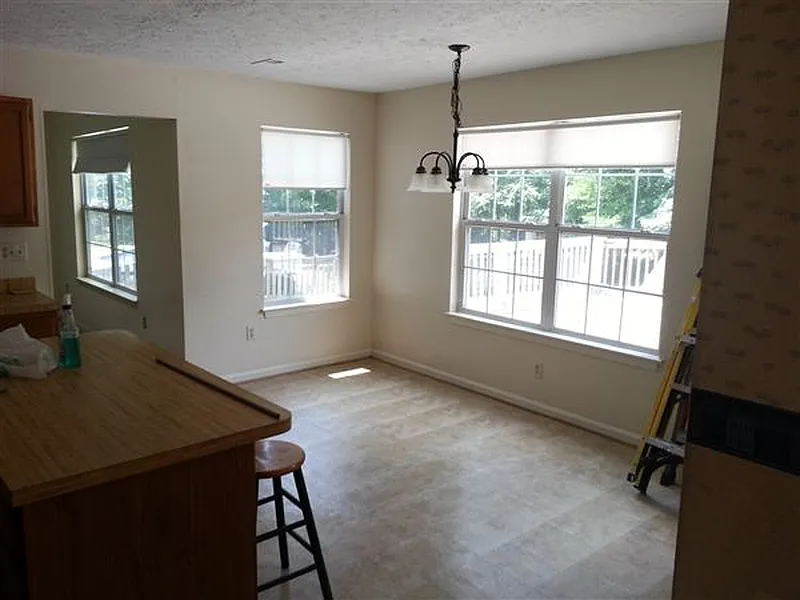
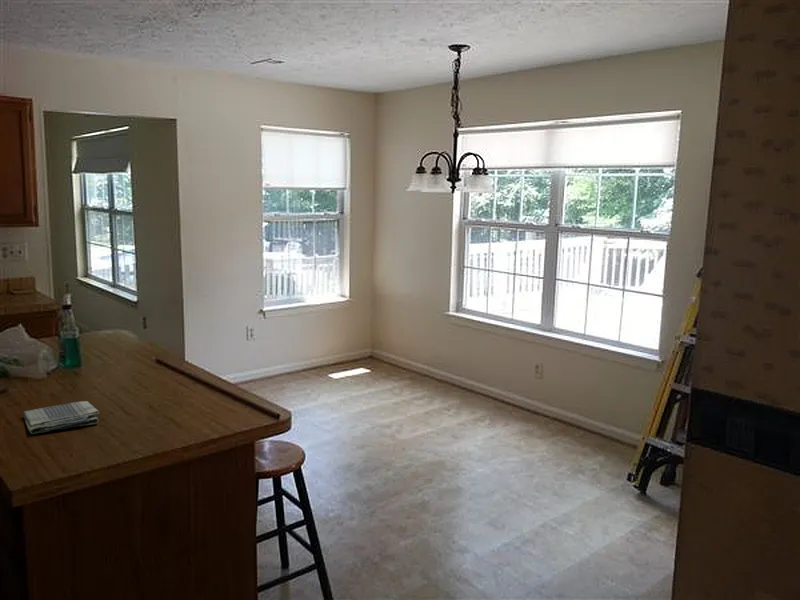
+ dish towel [23,400,100,435]
